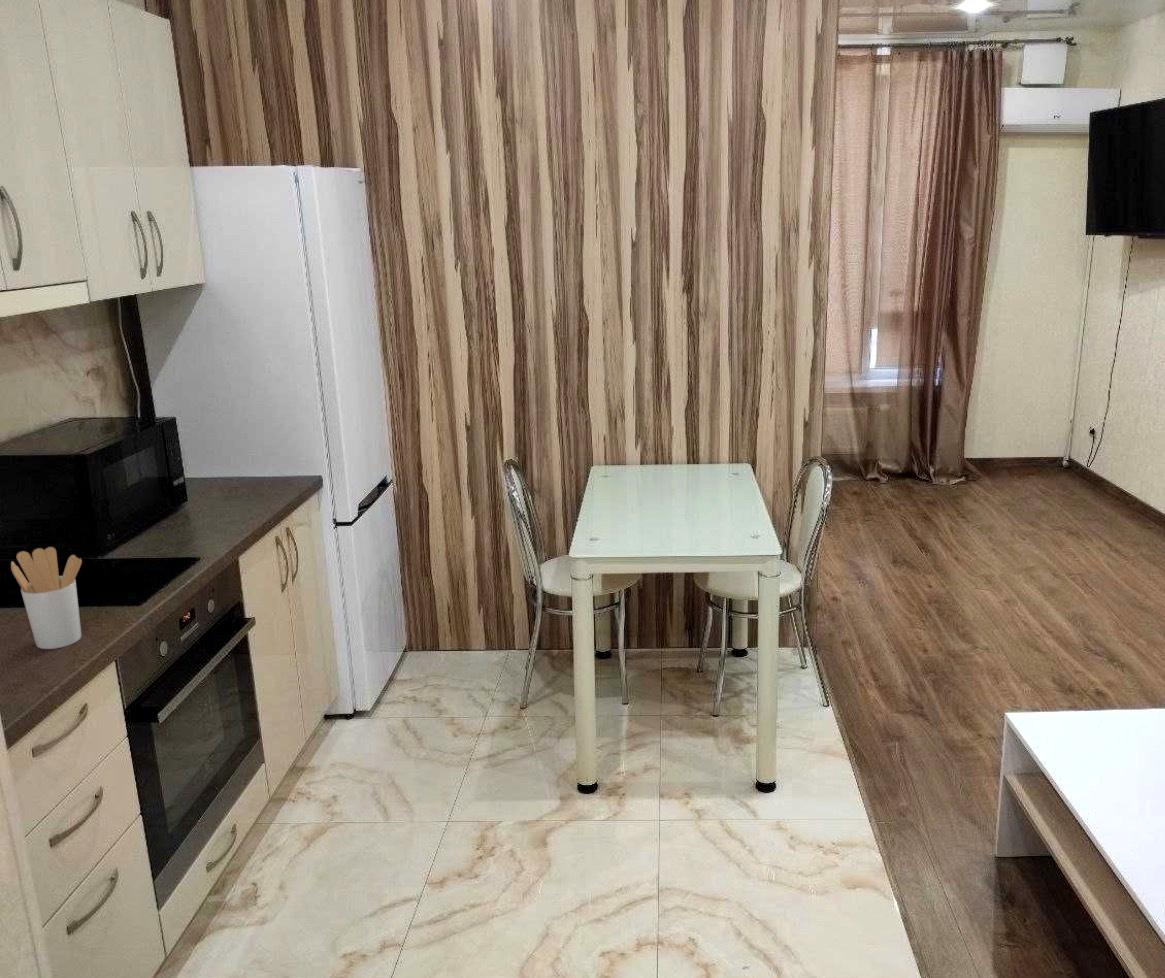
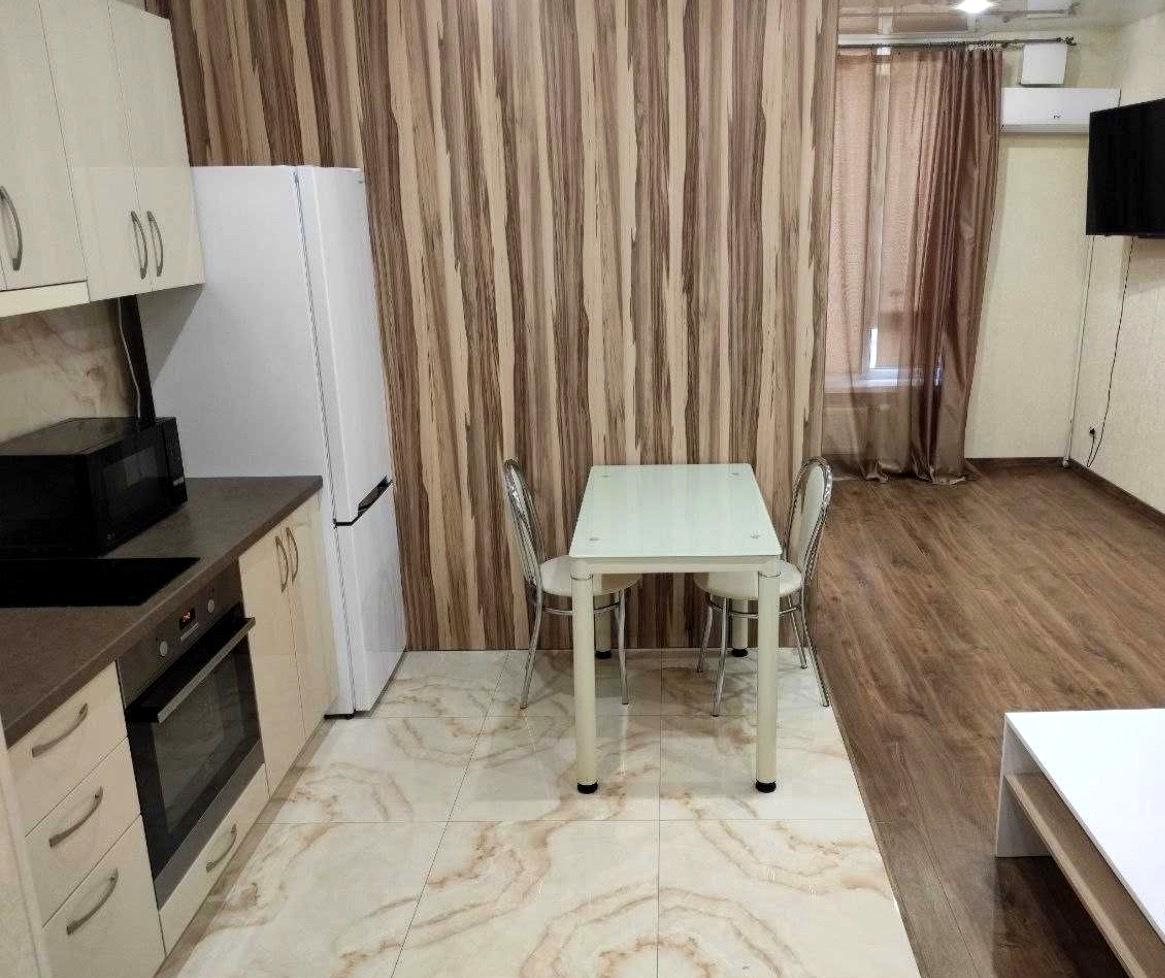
- utensil holder [10,546,83,650]
